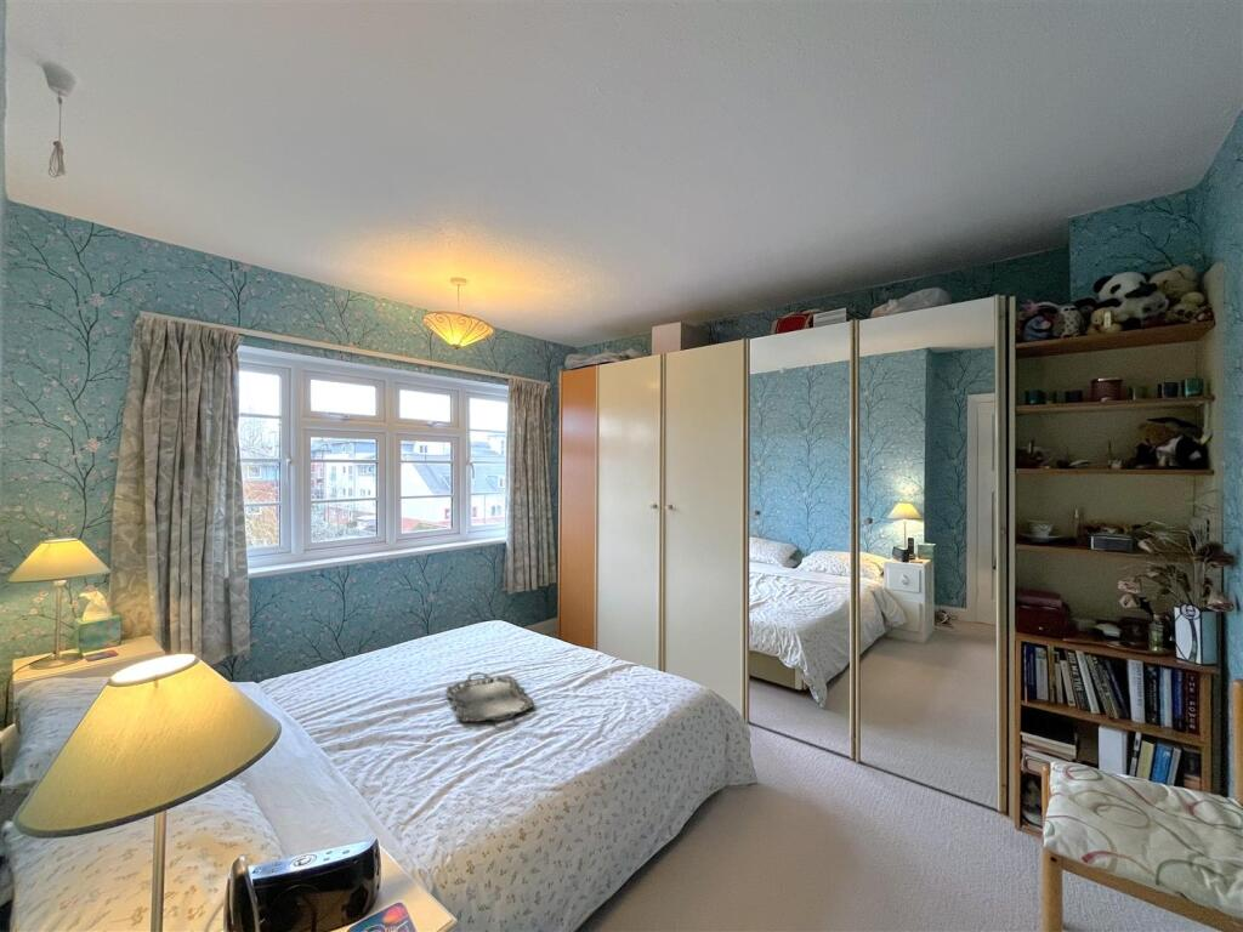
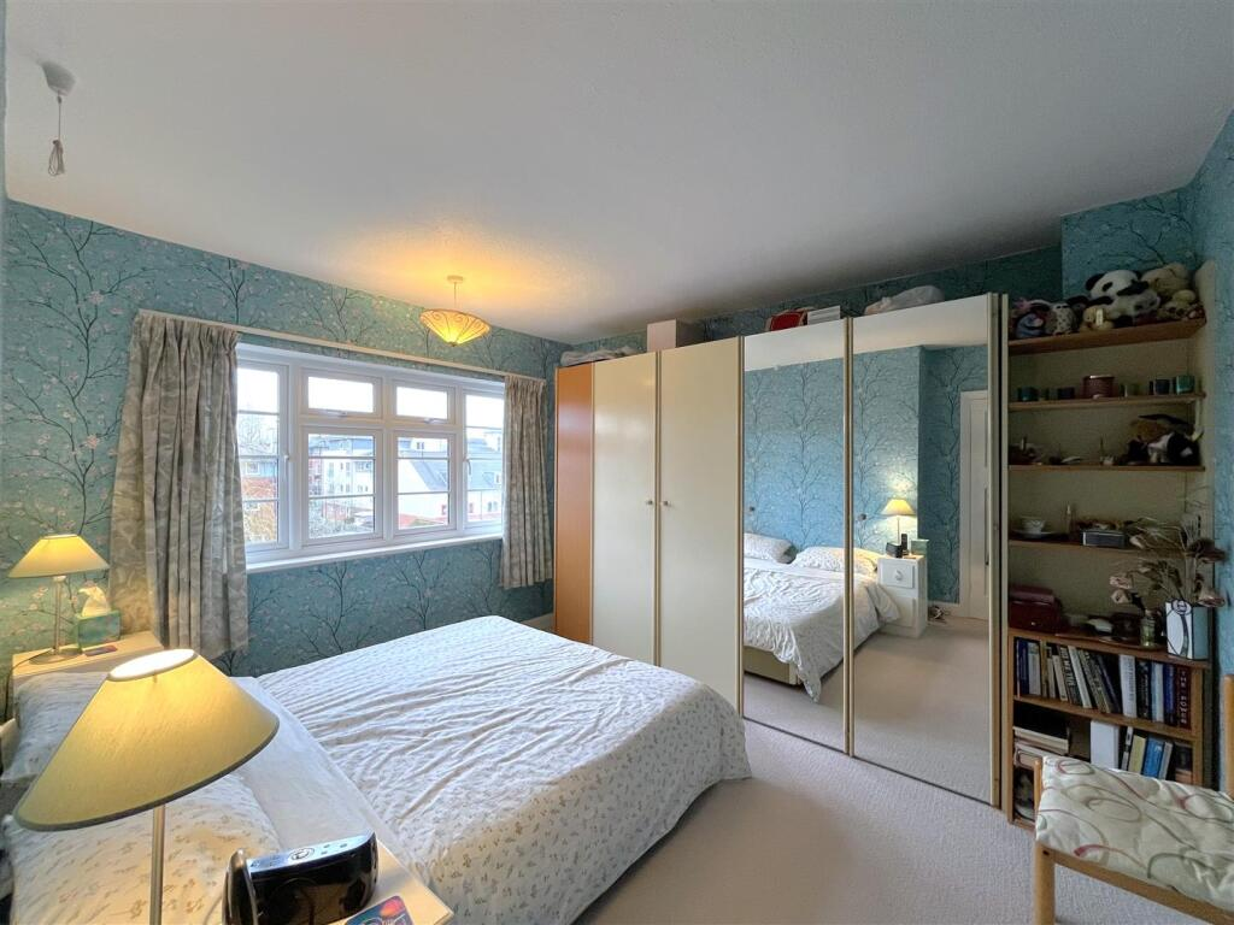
- serving tray [444,671,535,723]
